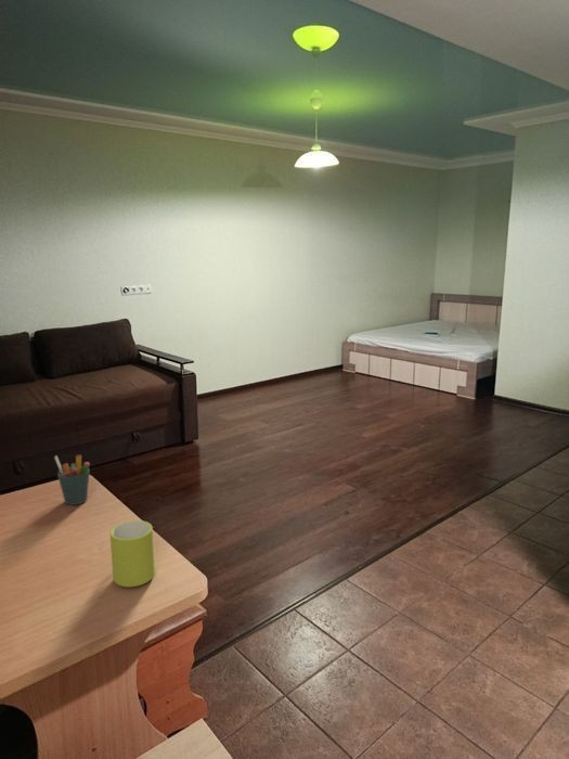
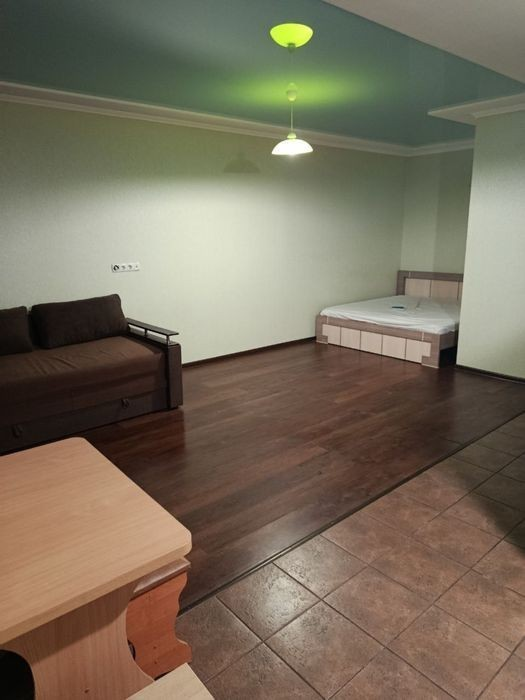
- mug [109,519,156,589]
- pen holder [53,454,91,506]
